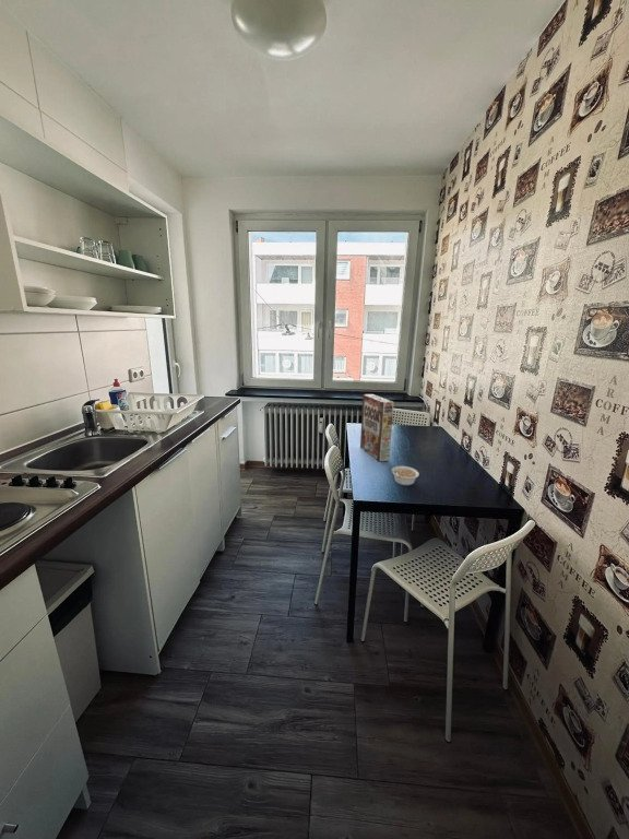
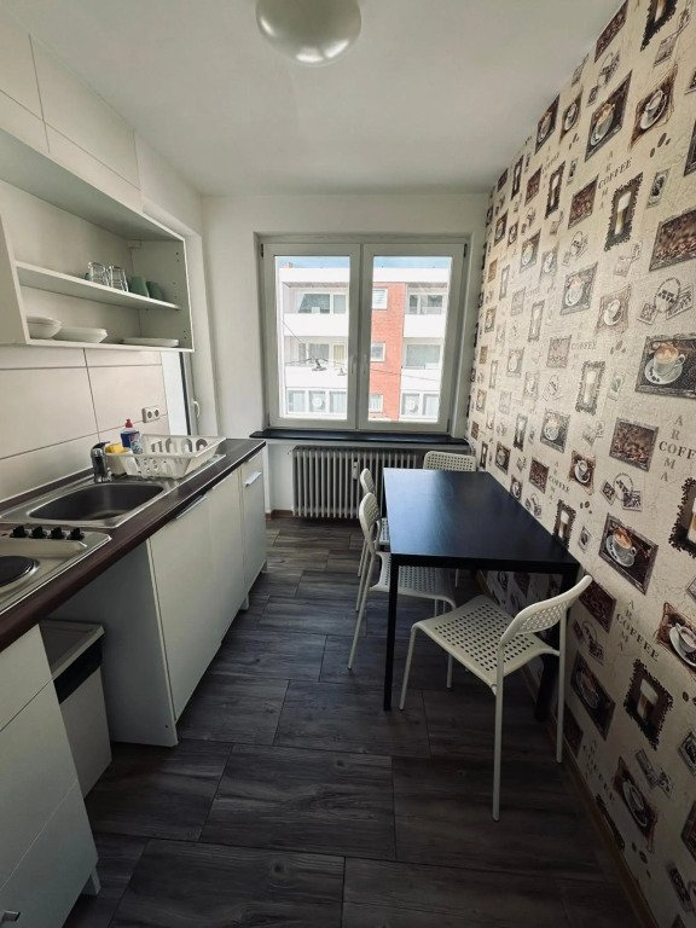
- legume [391,465,420,487]
- cereal box [359,393,395,462]
